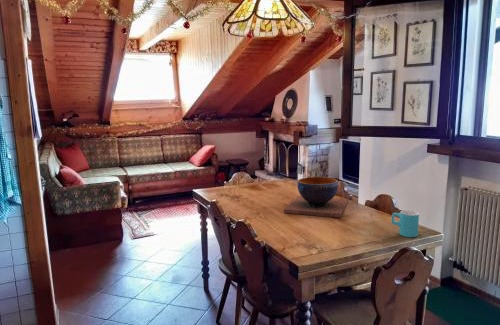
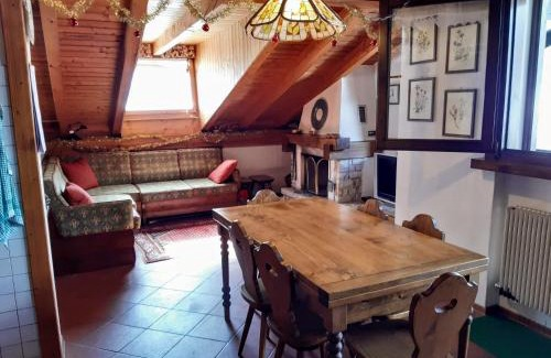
- cup [391,209,420,238]
- decorative bowl [283,176,349,219]
